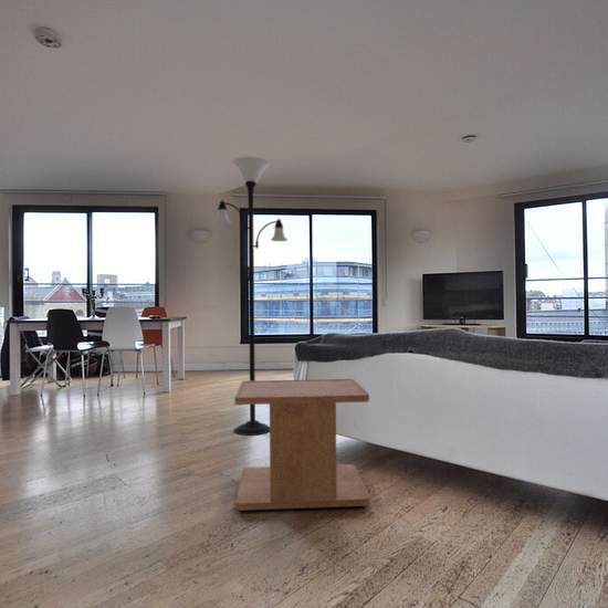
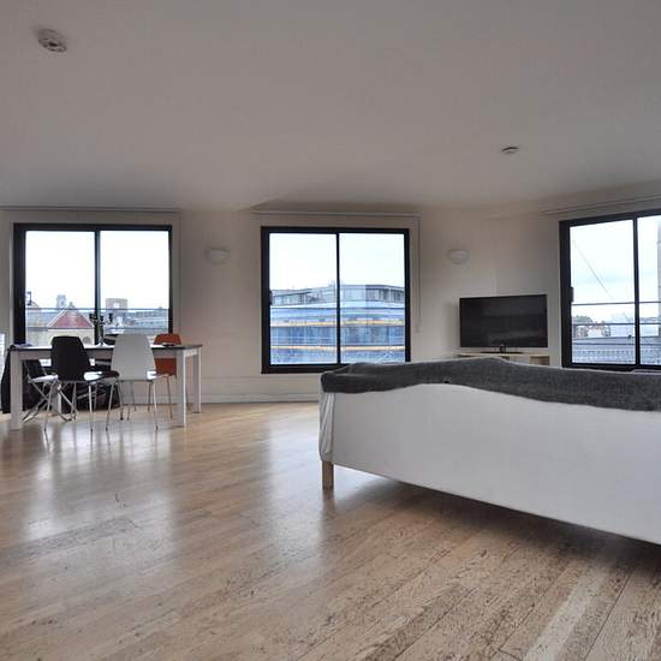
- floor lamp [212,156,289,437]
- side table [233,378,371,512]
